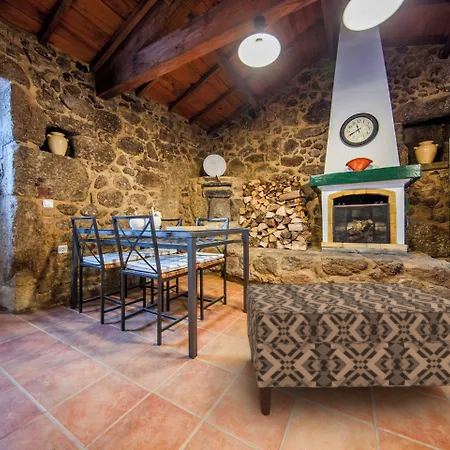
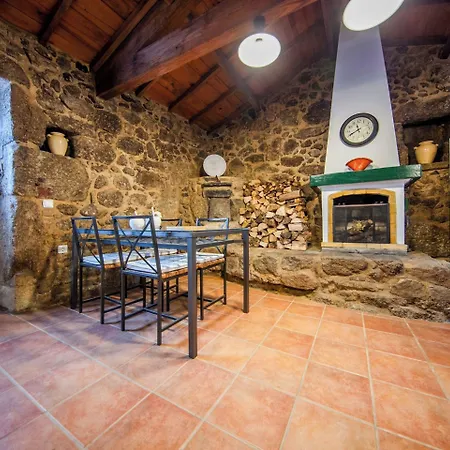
- bench [245,282,450,417]
